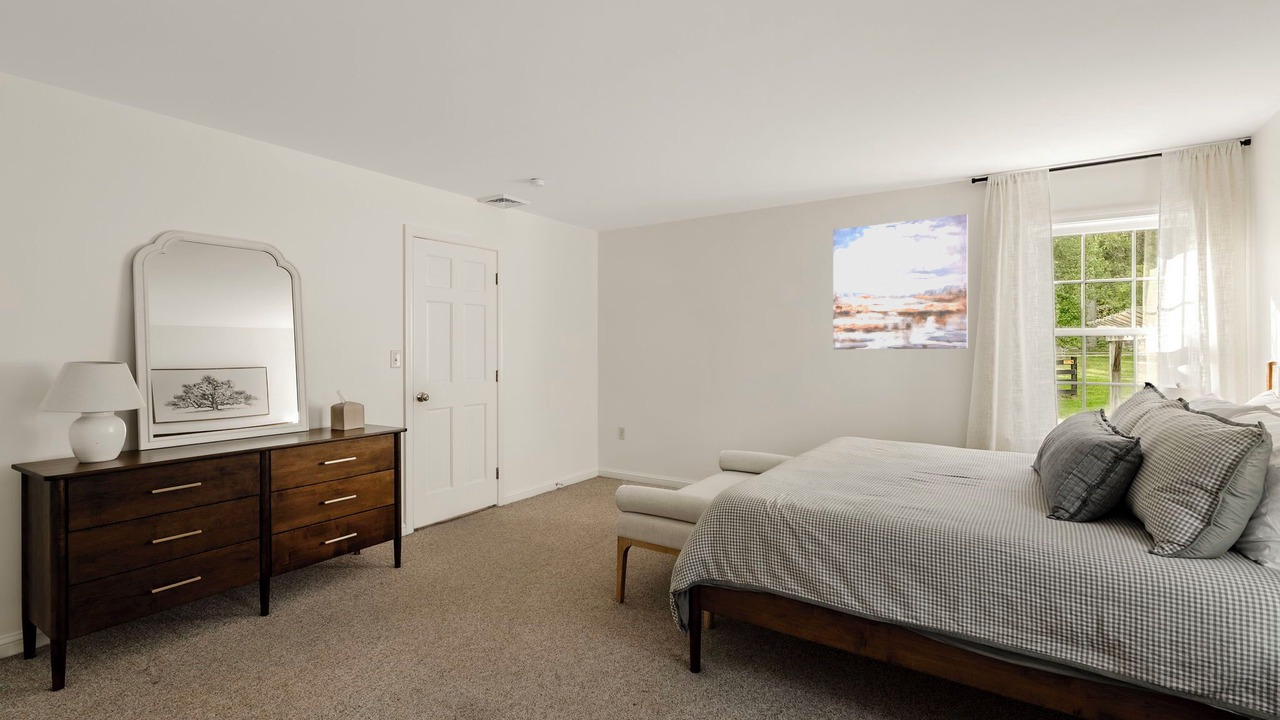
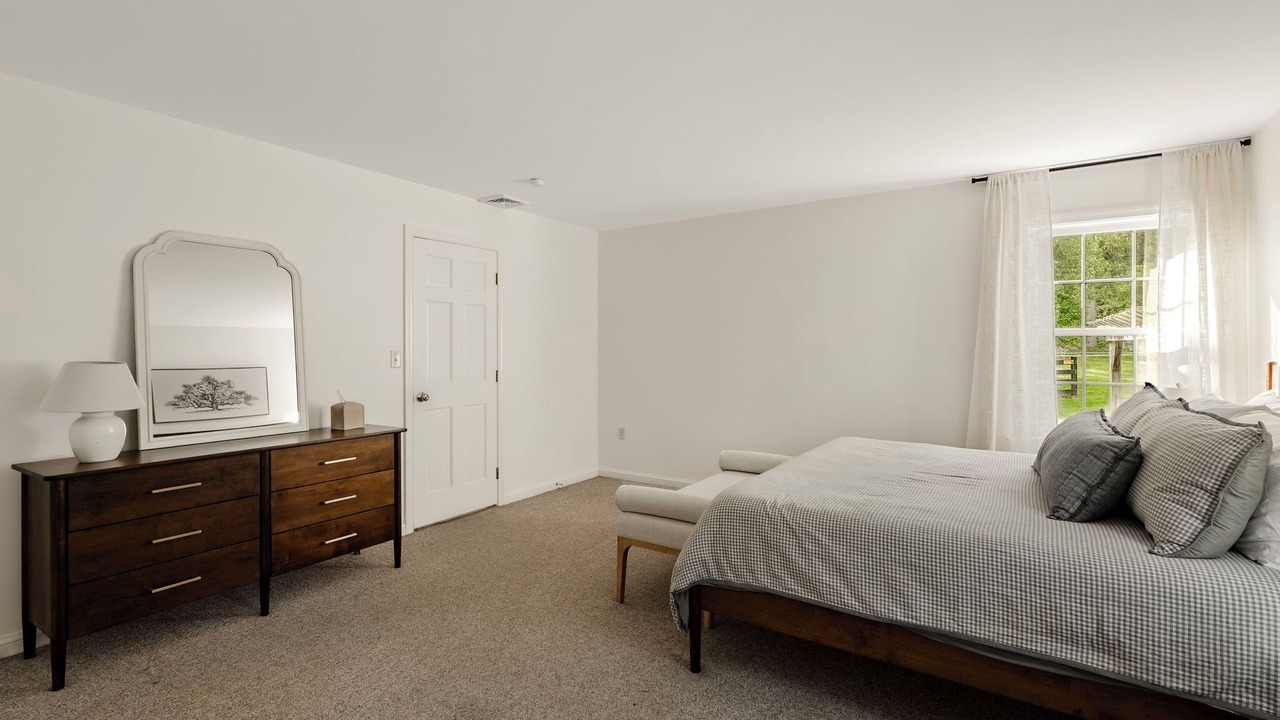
- wall art [832,213,969,350]
